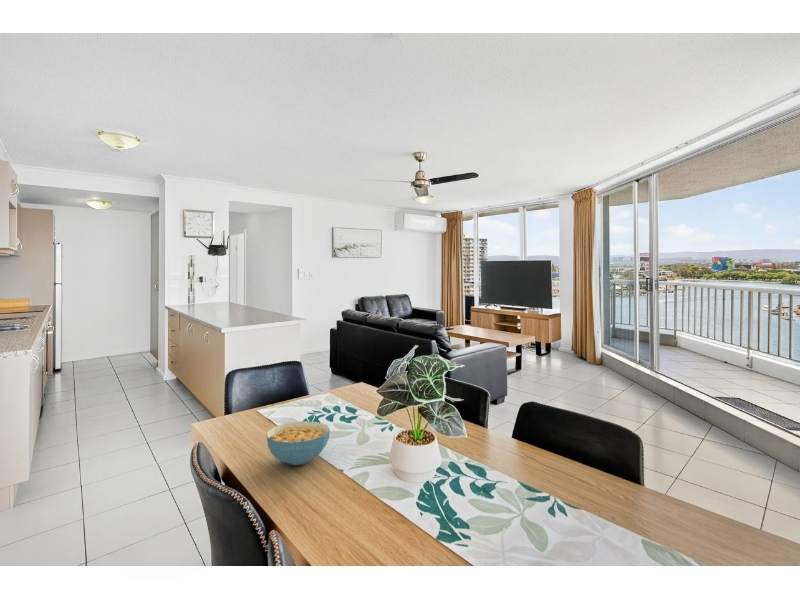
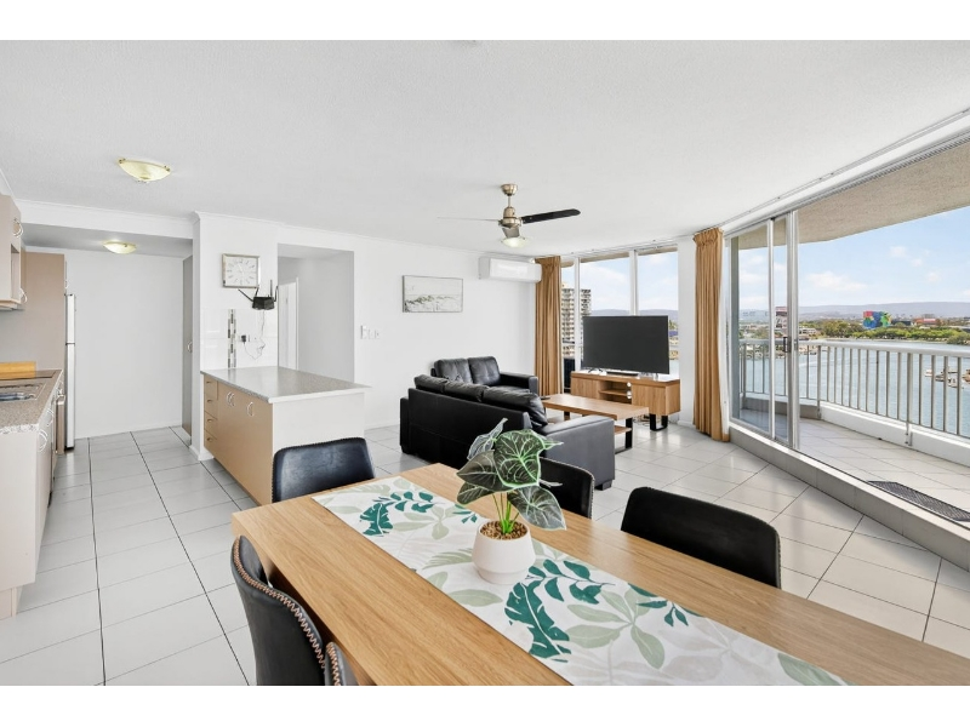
- cereal bowl [265,420,331,466]
